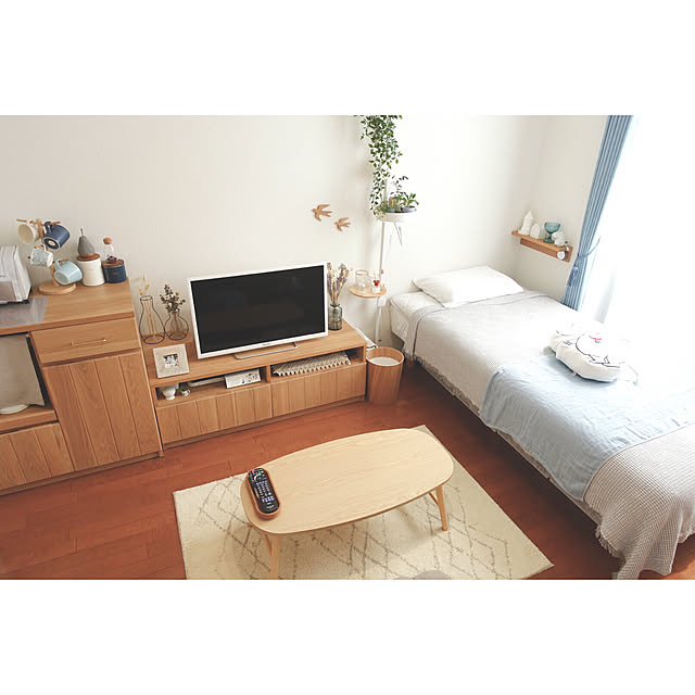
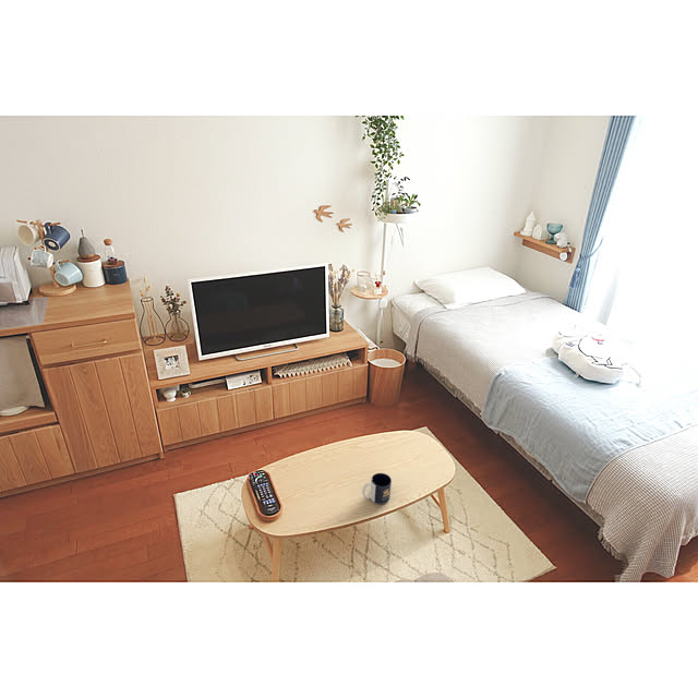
+ mug [361,472,393,505]
